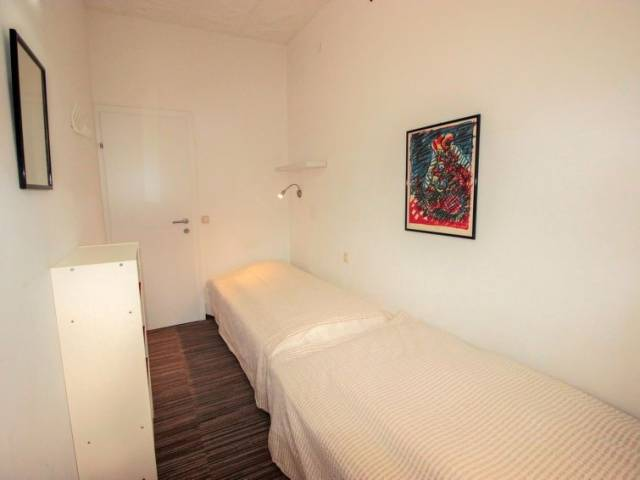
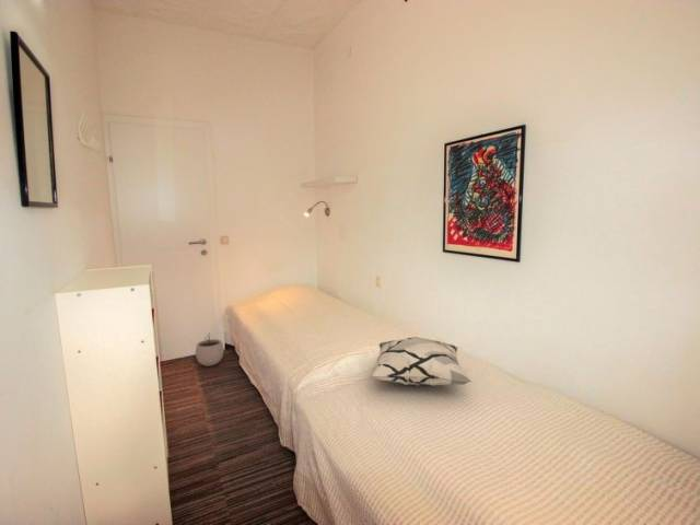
+ decorative pillow [371,336,472,387]
+ plant pot [195,334,224,368]
